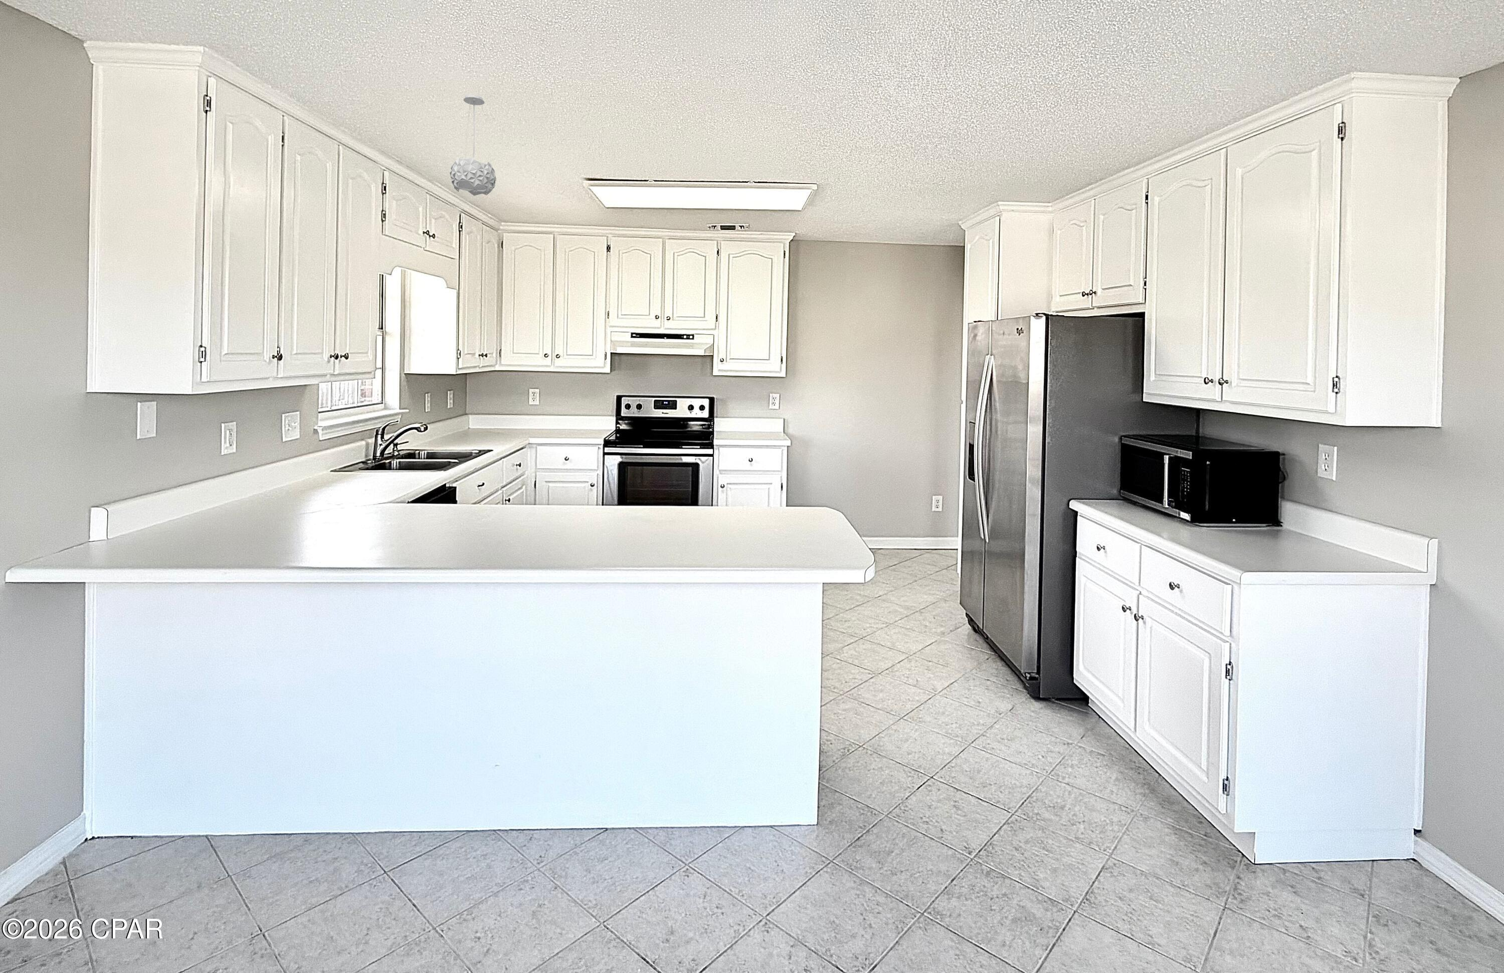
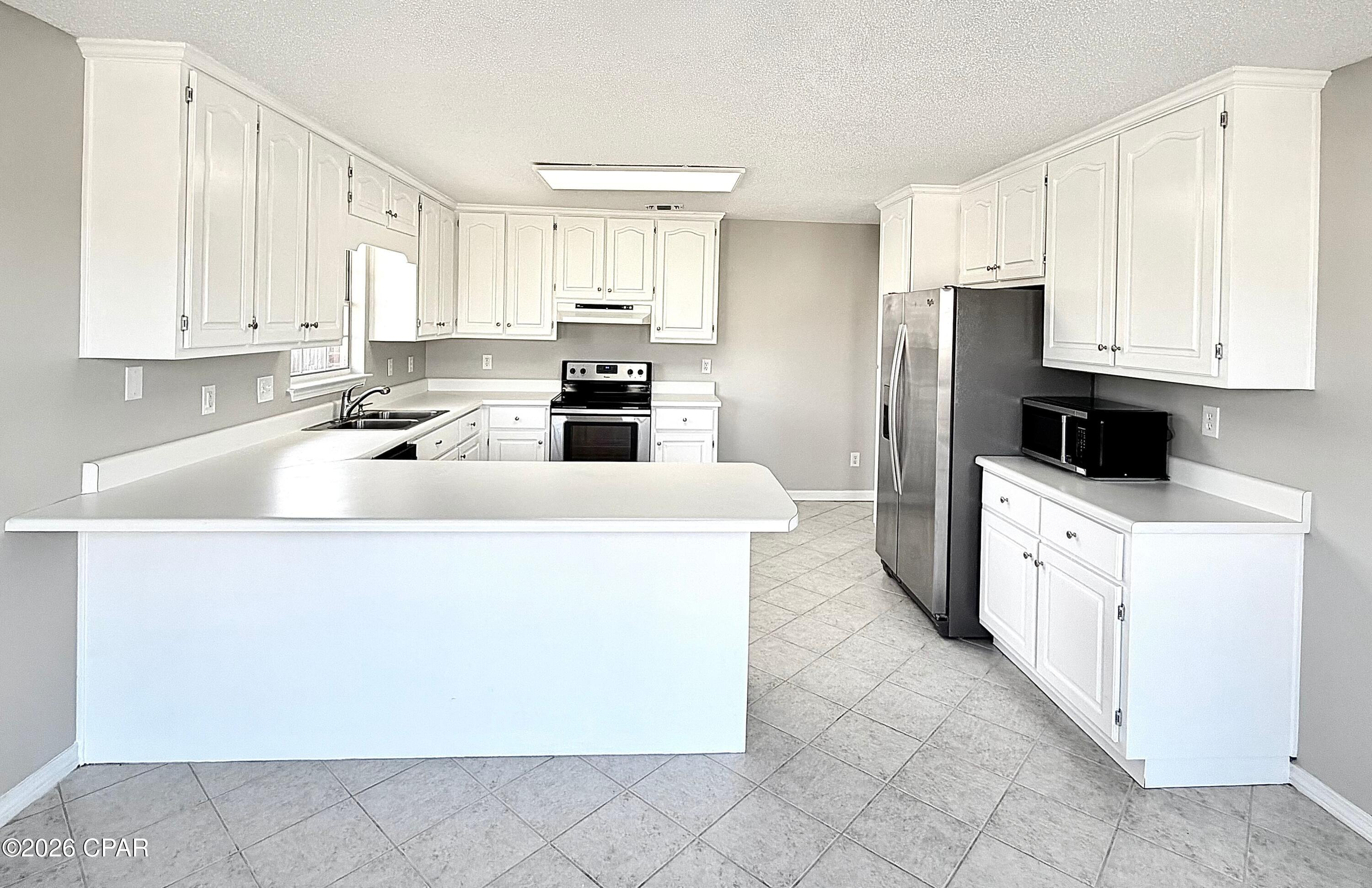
- pendant light [449,94,497,196]
